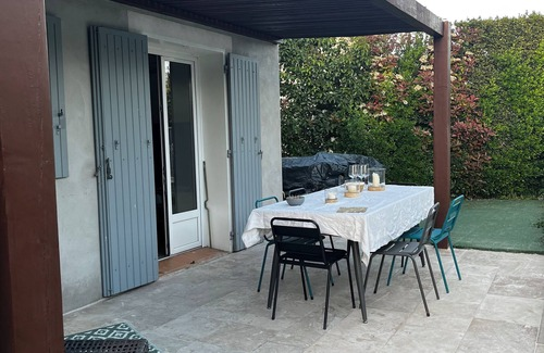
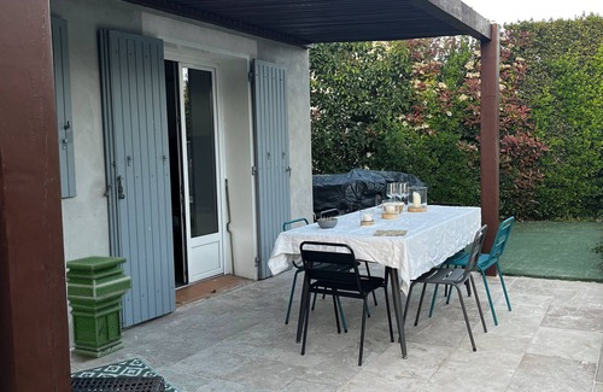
+ pedestal [65,254,133,358]
